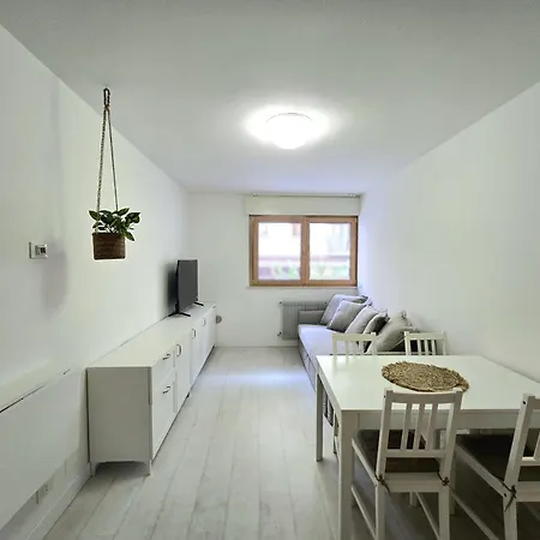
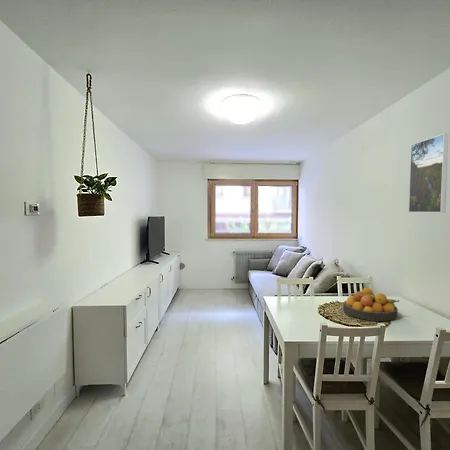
+ fruit bowl [342,287,400,322]
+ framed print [408,133,449,214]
